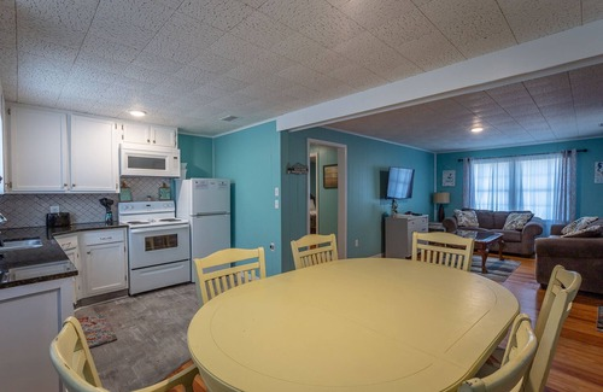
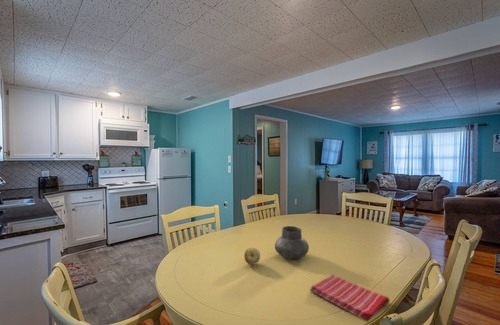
+ dish towel [309,274,391,322]
+ vase [274,225,310,260]
+ fruit [243,247,261,266]
